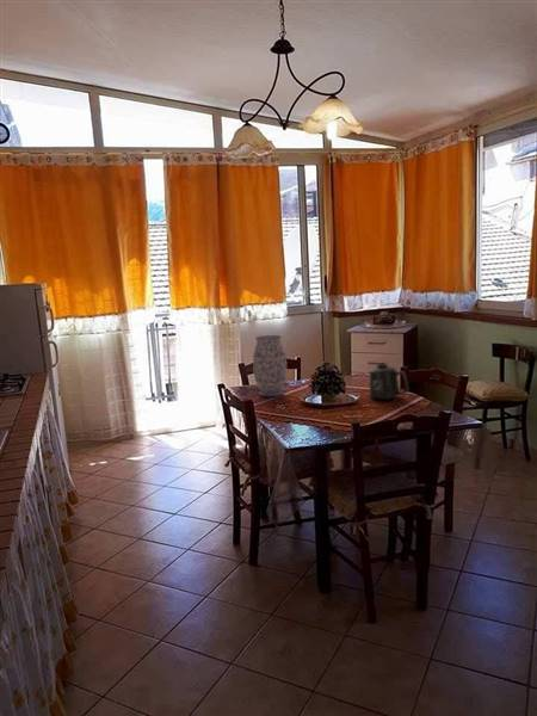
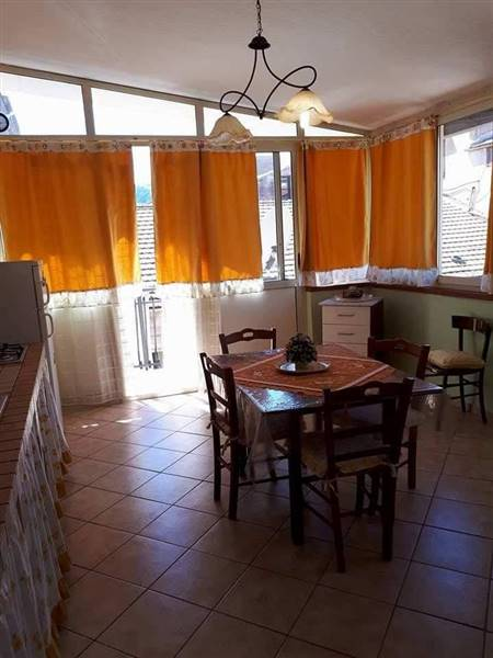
- vase [252,334,288,397]
- mug [368,363,409,401]
